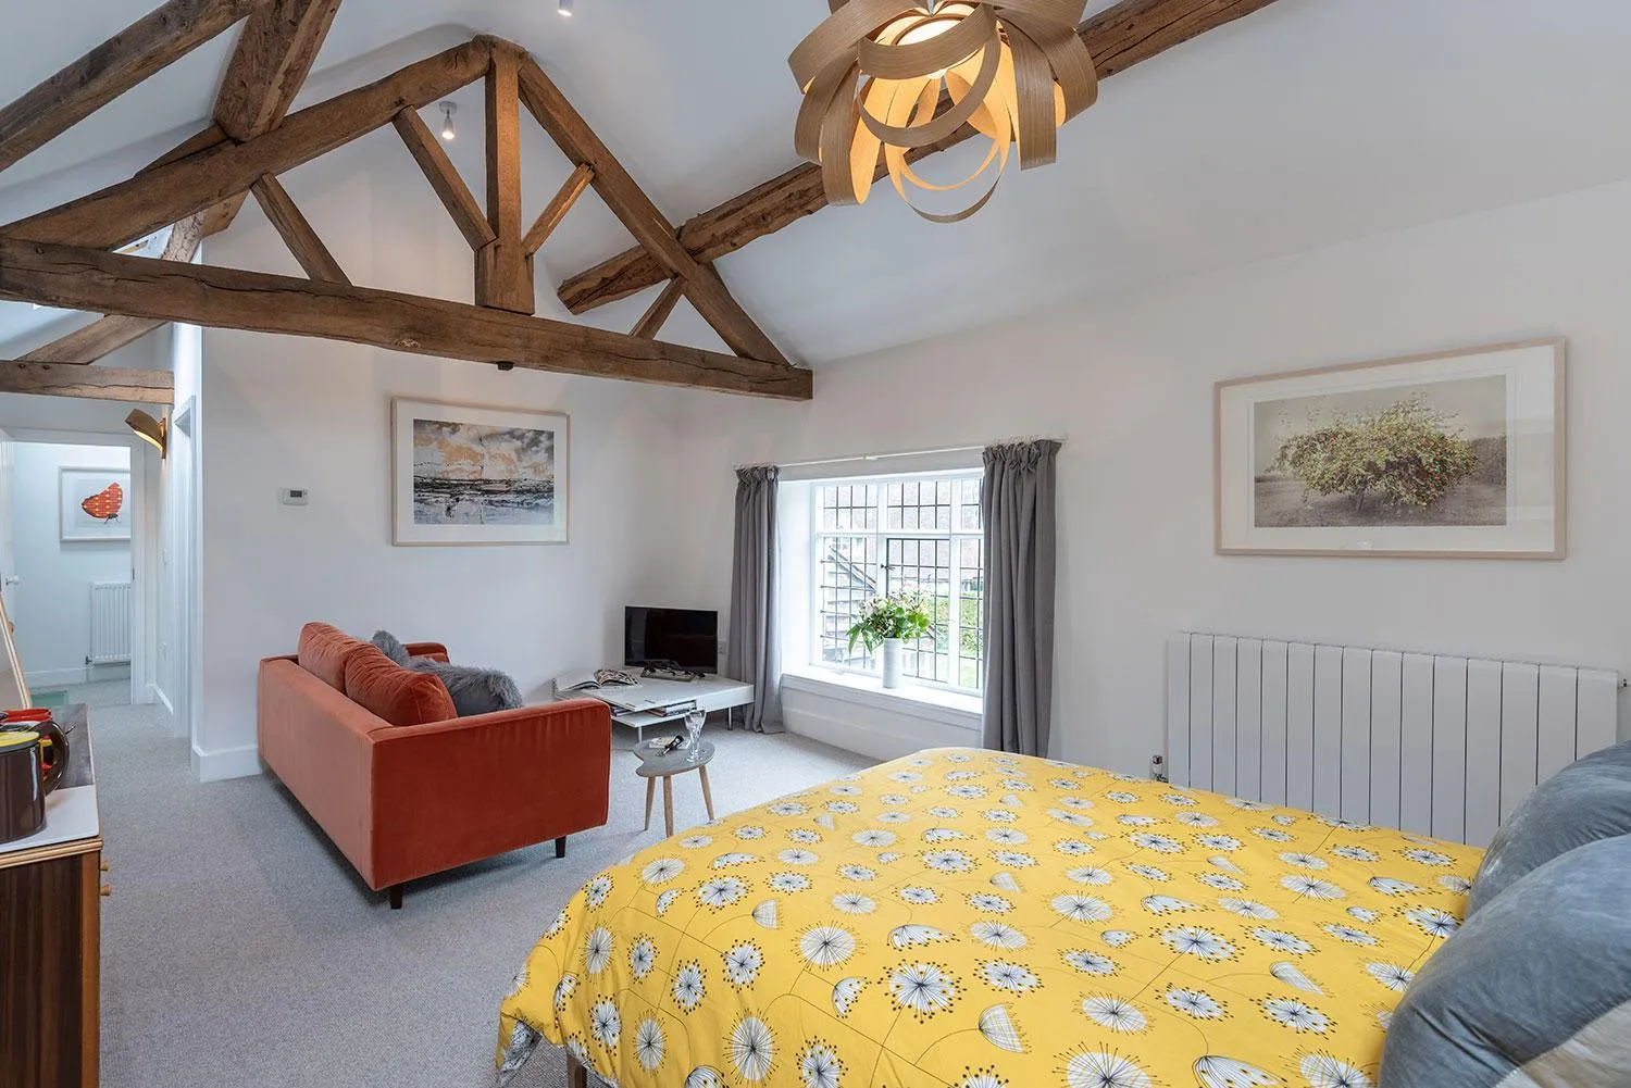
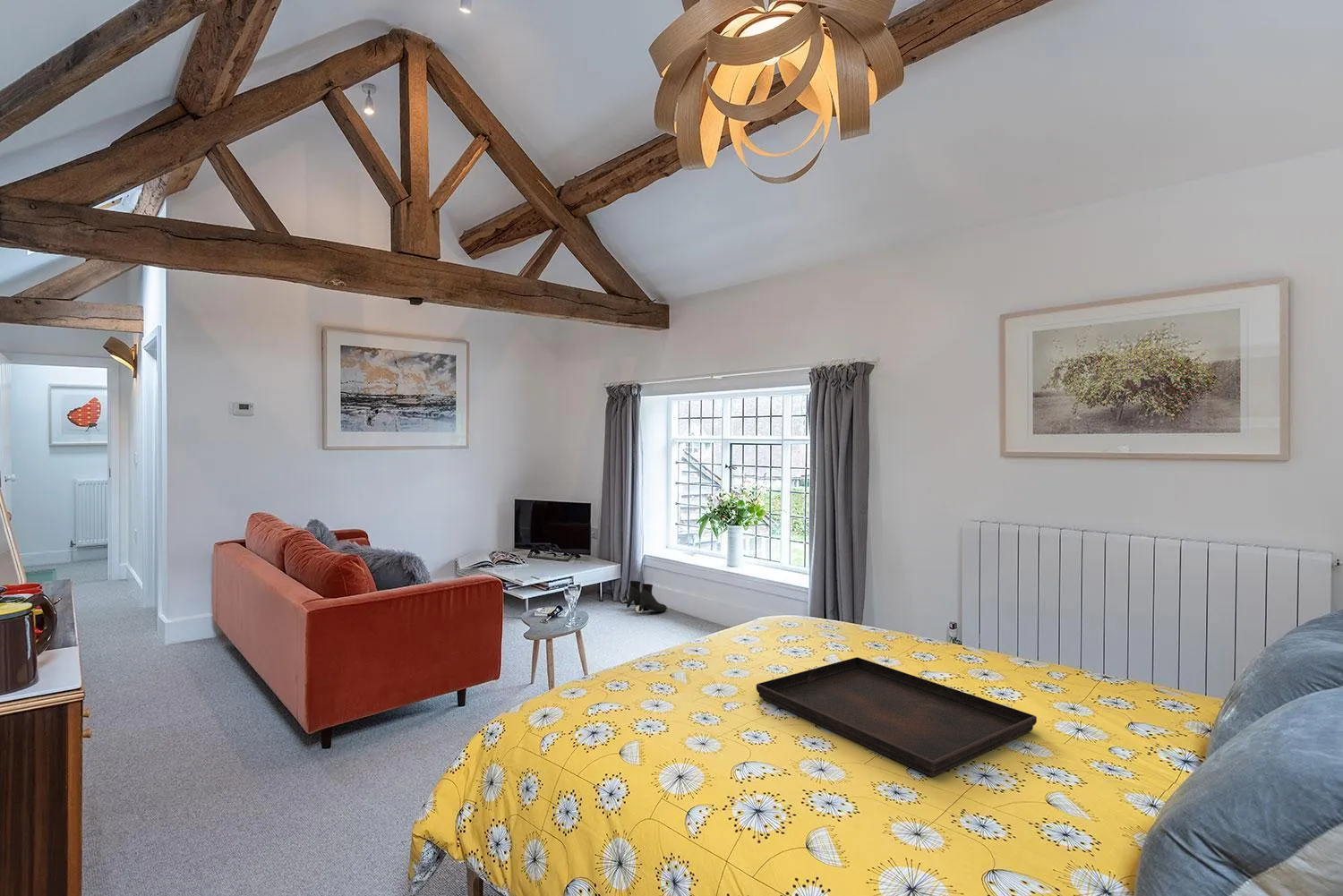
+ serving tray [756,656,1038,778]
+ boots [626,580,668,614]
